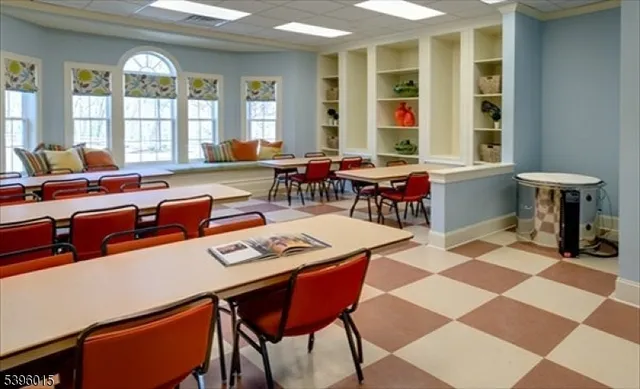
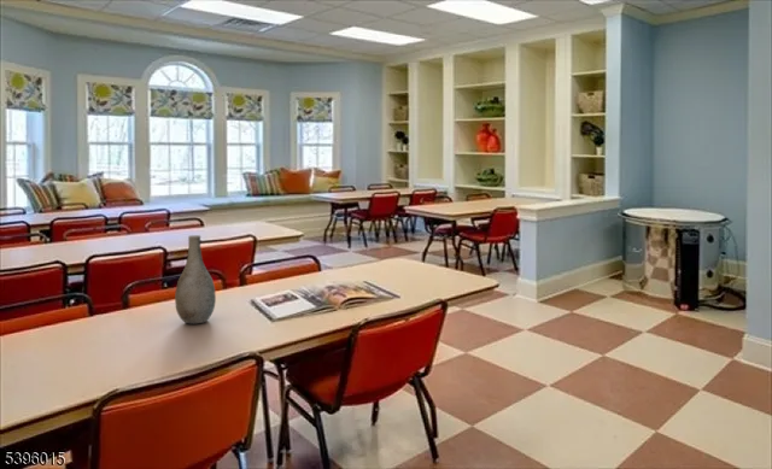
+ vase [174,234,217,324]
